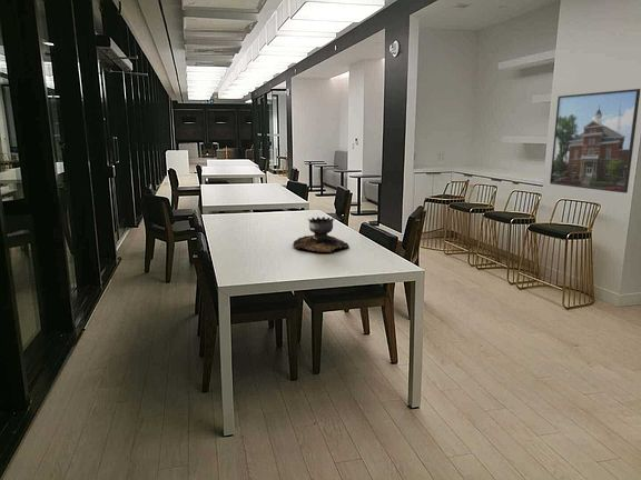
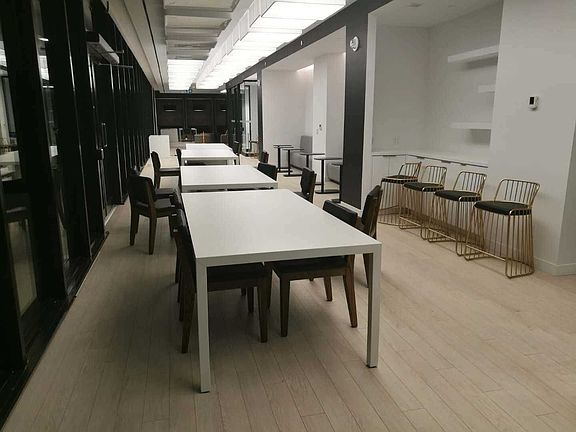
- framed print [549,88,641,194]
- brazier [292,216,351,253]
